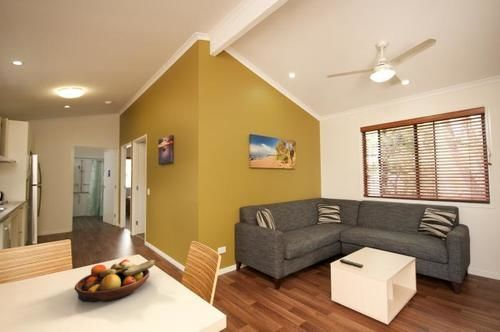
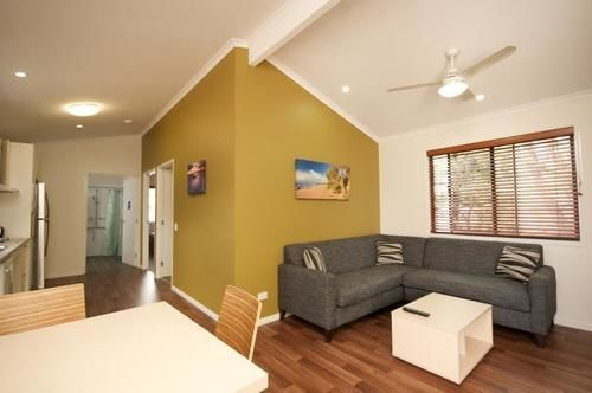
- fruit bowl [74,258,157,303]
